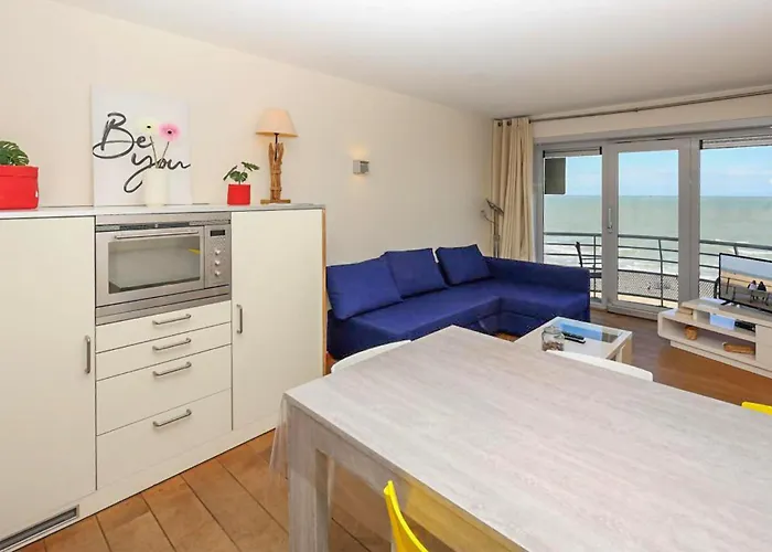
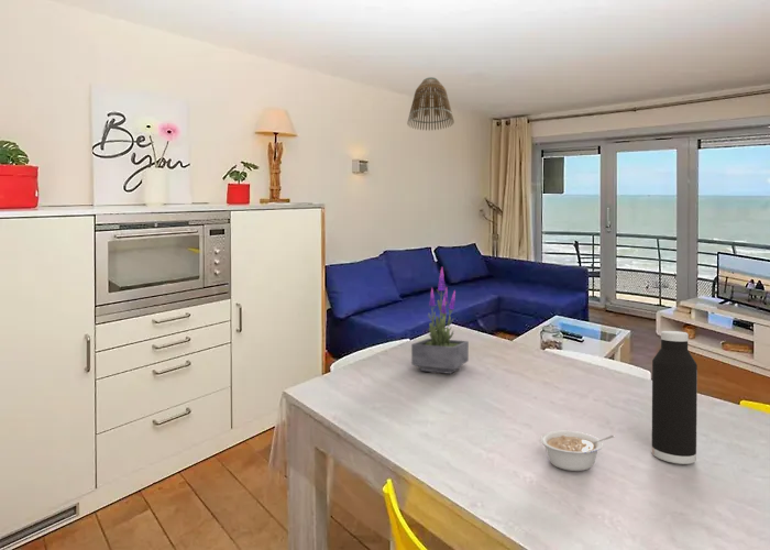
+ lamp shade [406,76,455,132]
+ legume [539,430,615,472]
+ water bottle [651,330,698,465]
+ potted plant [410,266,470,375]
